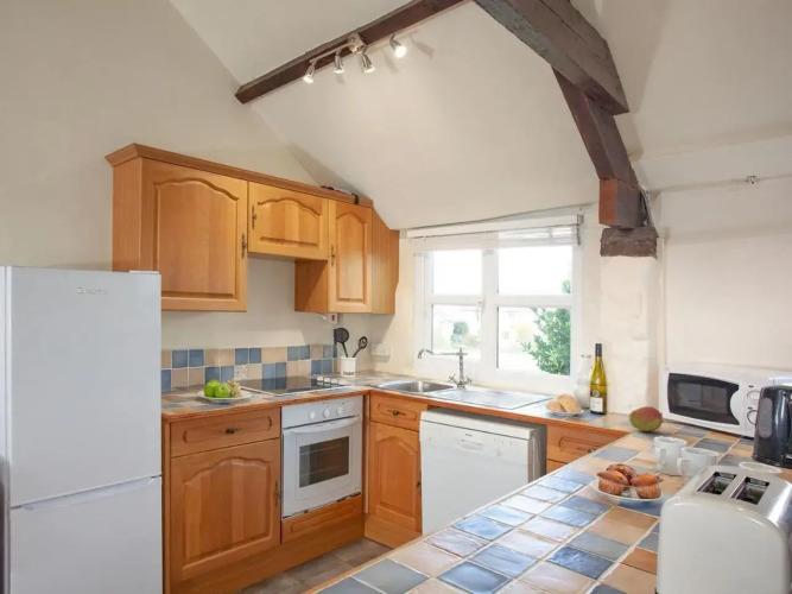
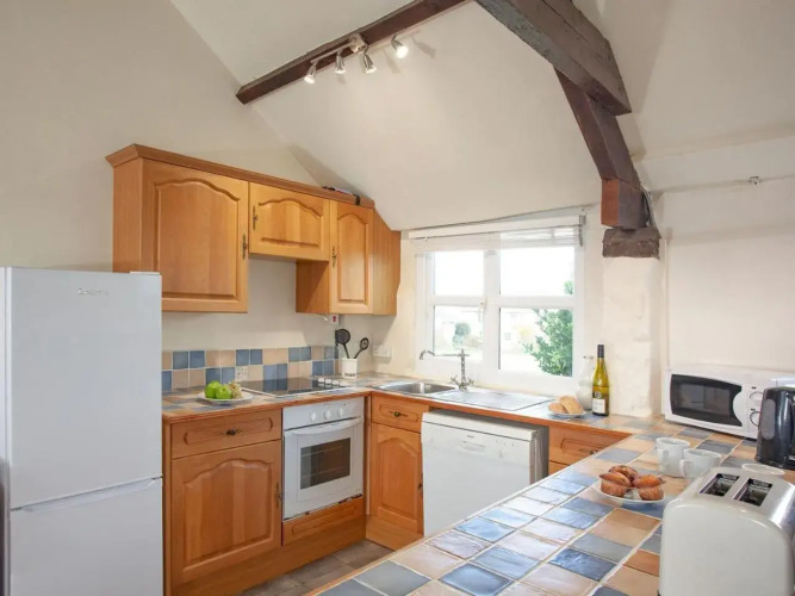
- fruit [628,405,665,432]
